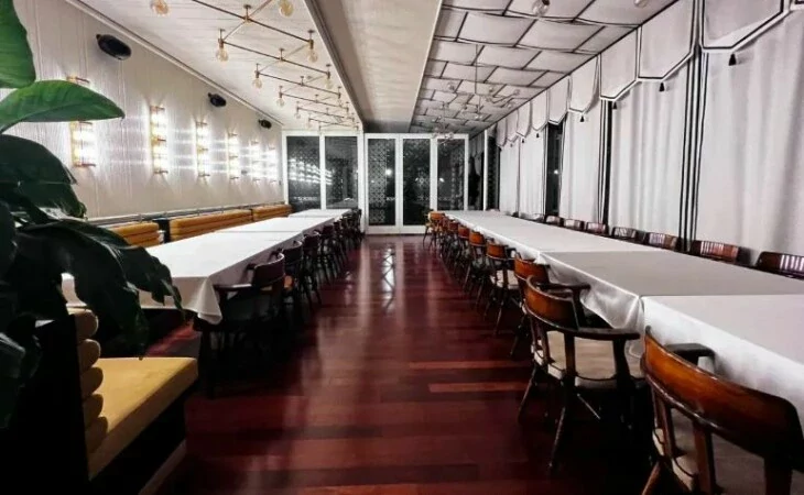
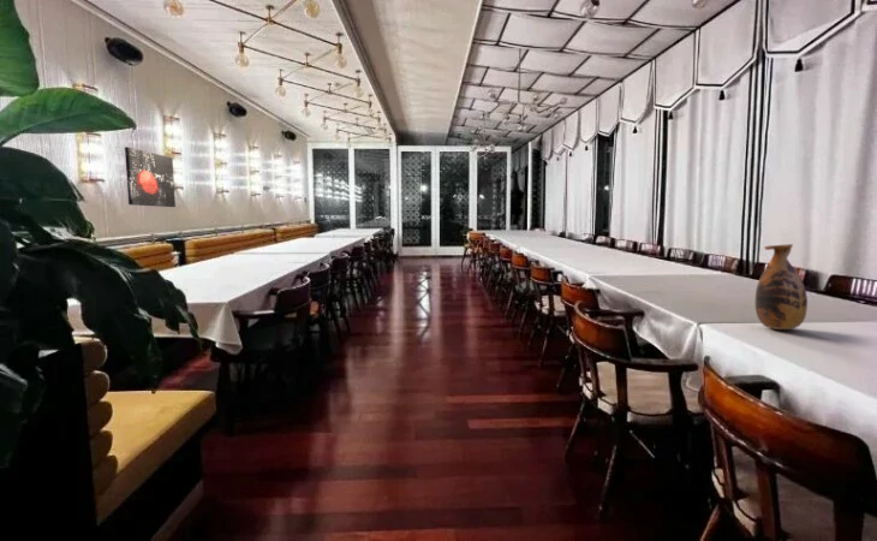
+ vase [754,243,809,331]
+ wall art [124,145,177,208]
